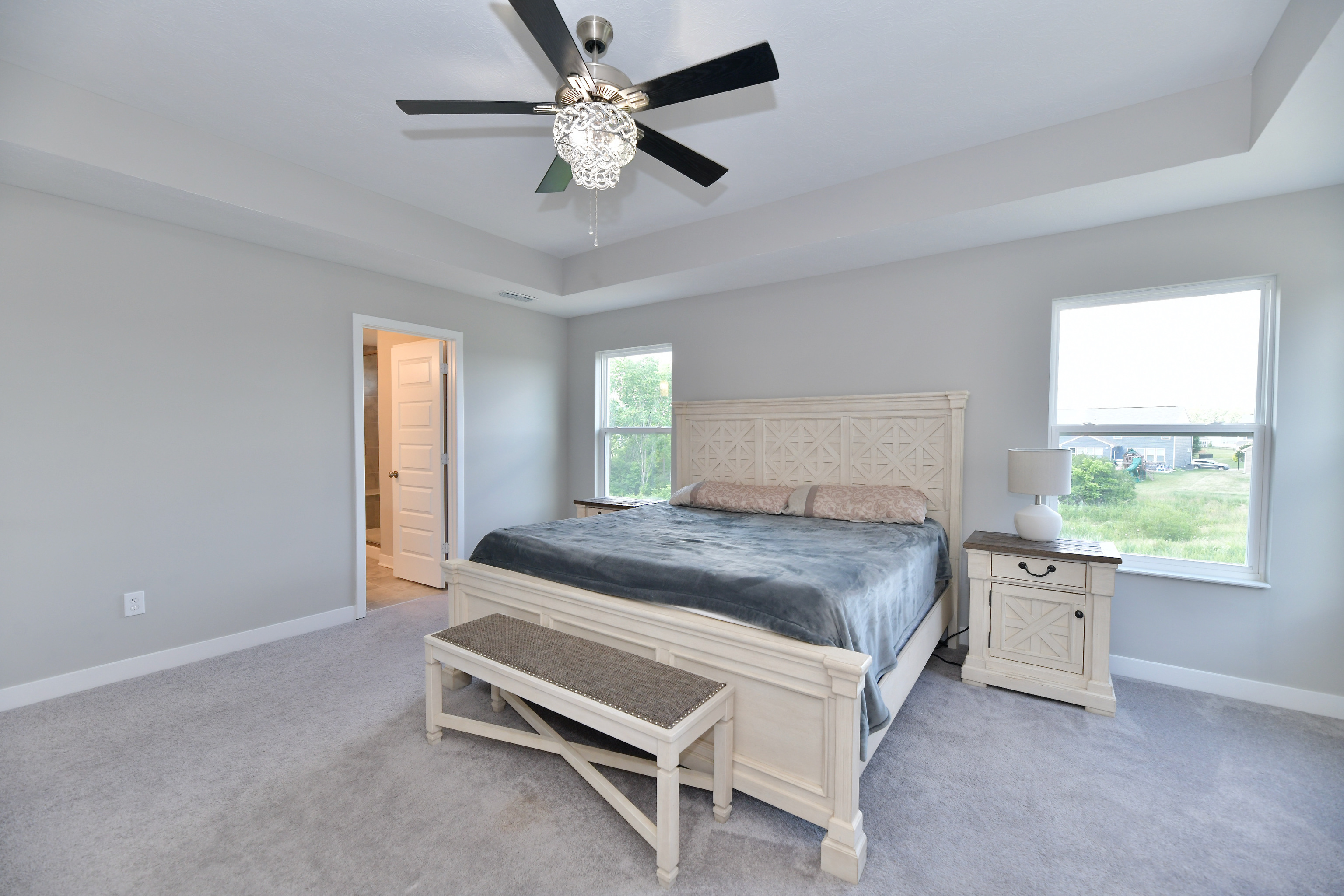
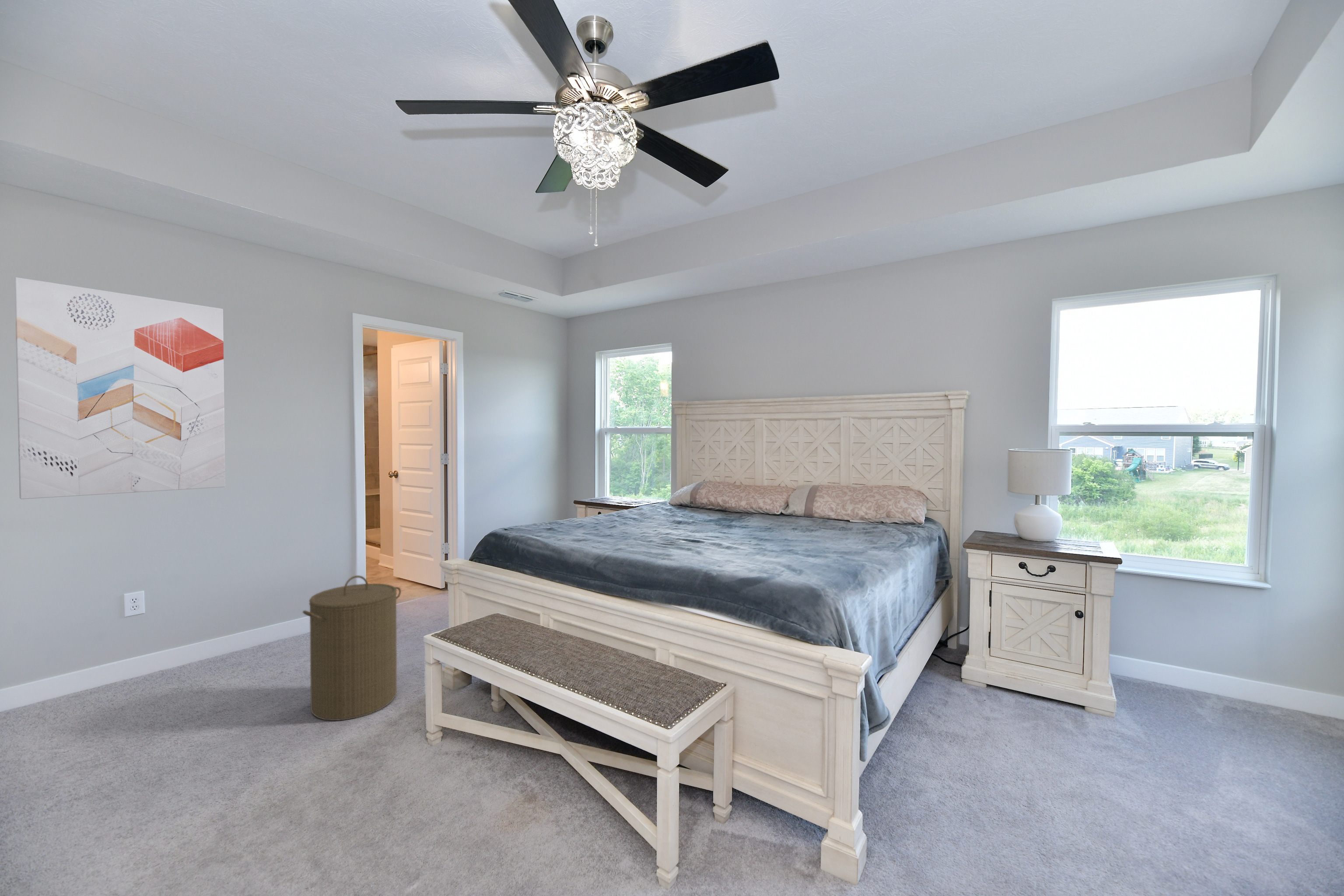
+ wall art [14,277,226,500]
+ laundry hamper [302,575,402,721]
